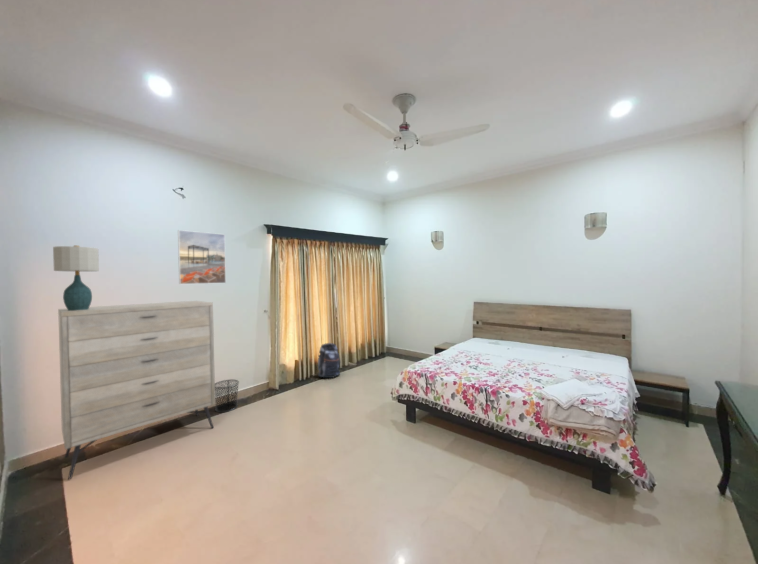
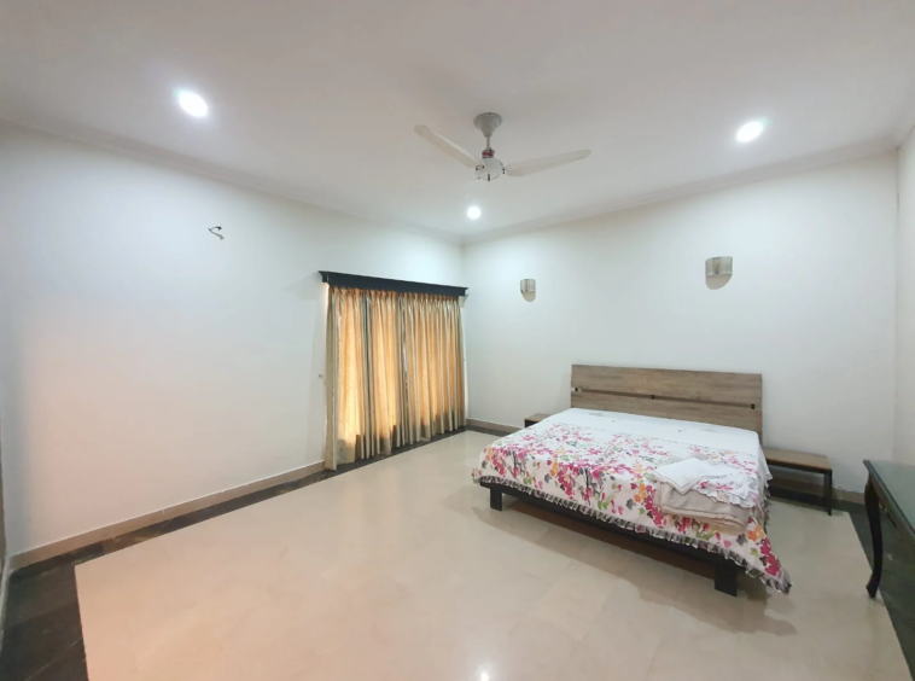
- table lamp [52,245,100,311]
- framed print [177,229,227,285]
- dresser [57,300,216,480]
- backpack [316,342,341,379]
- waste bin [215,379,240,413]
